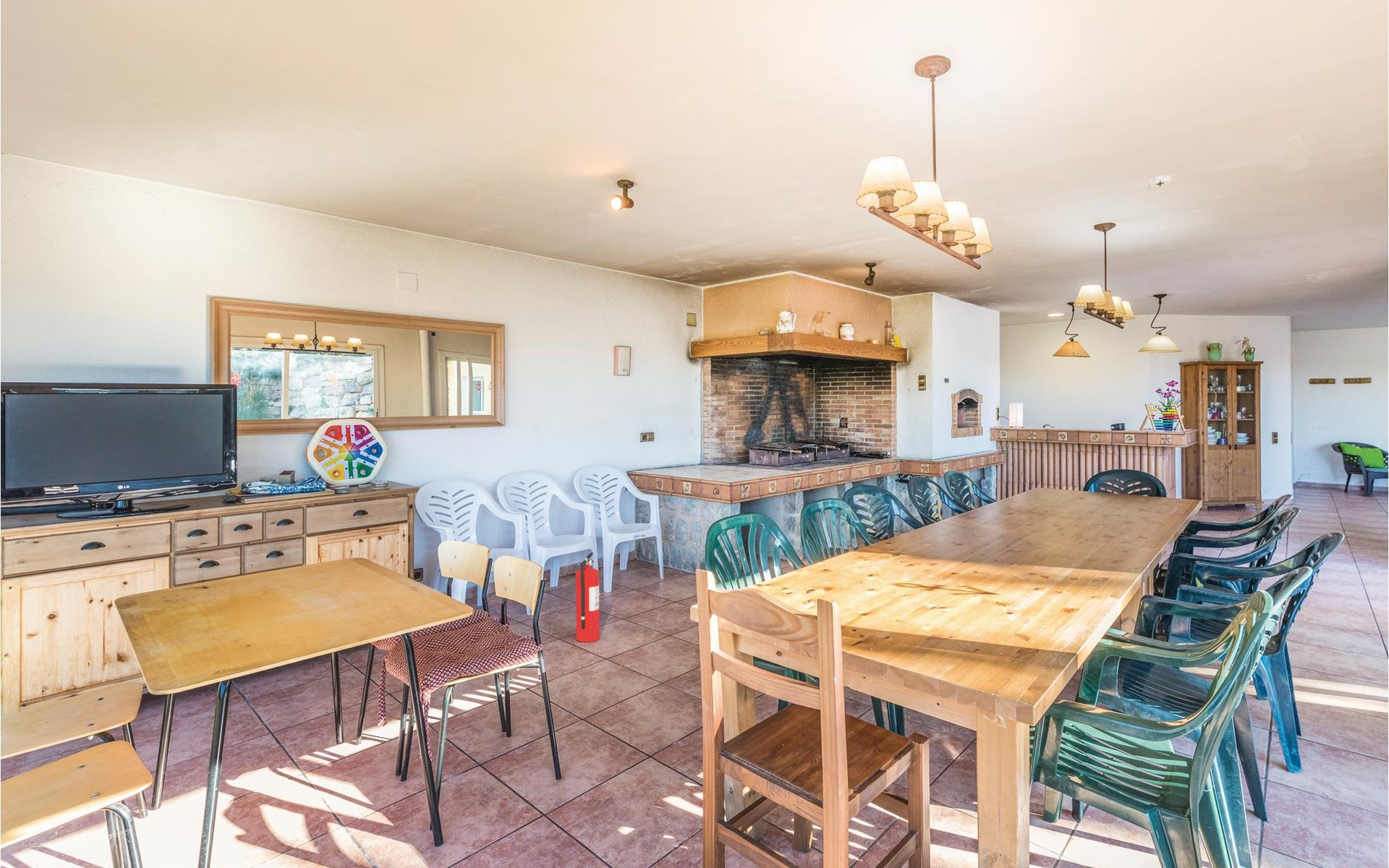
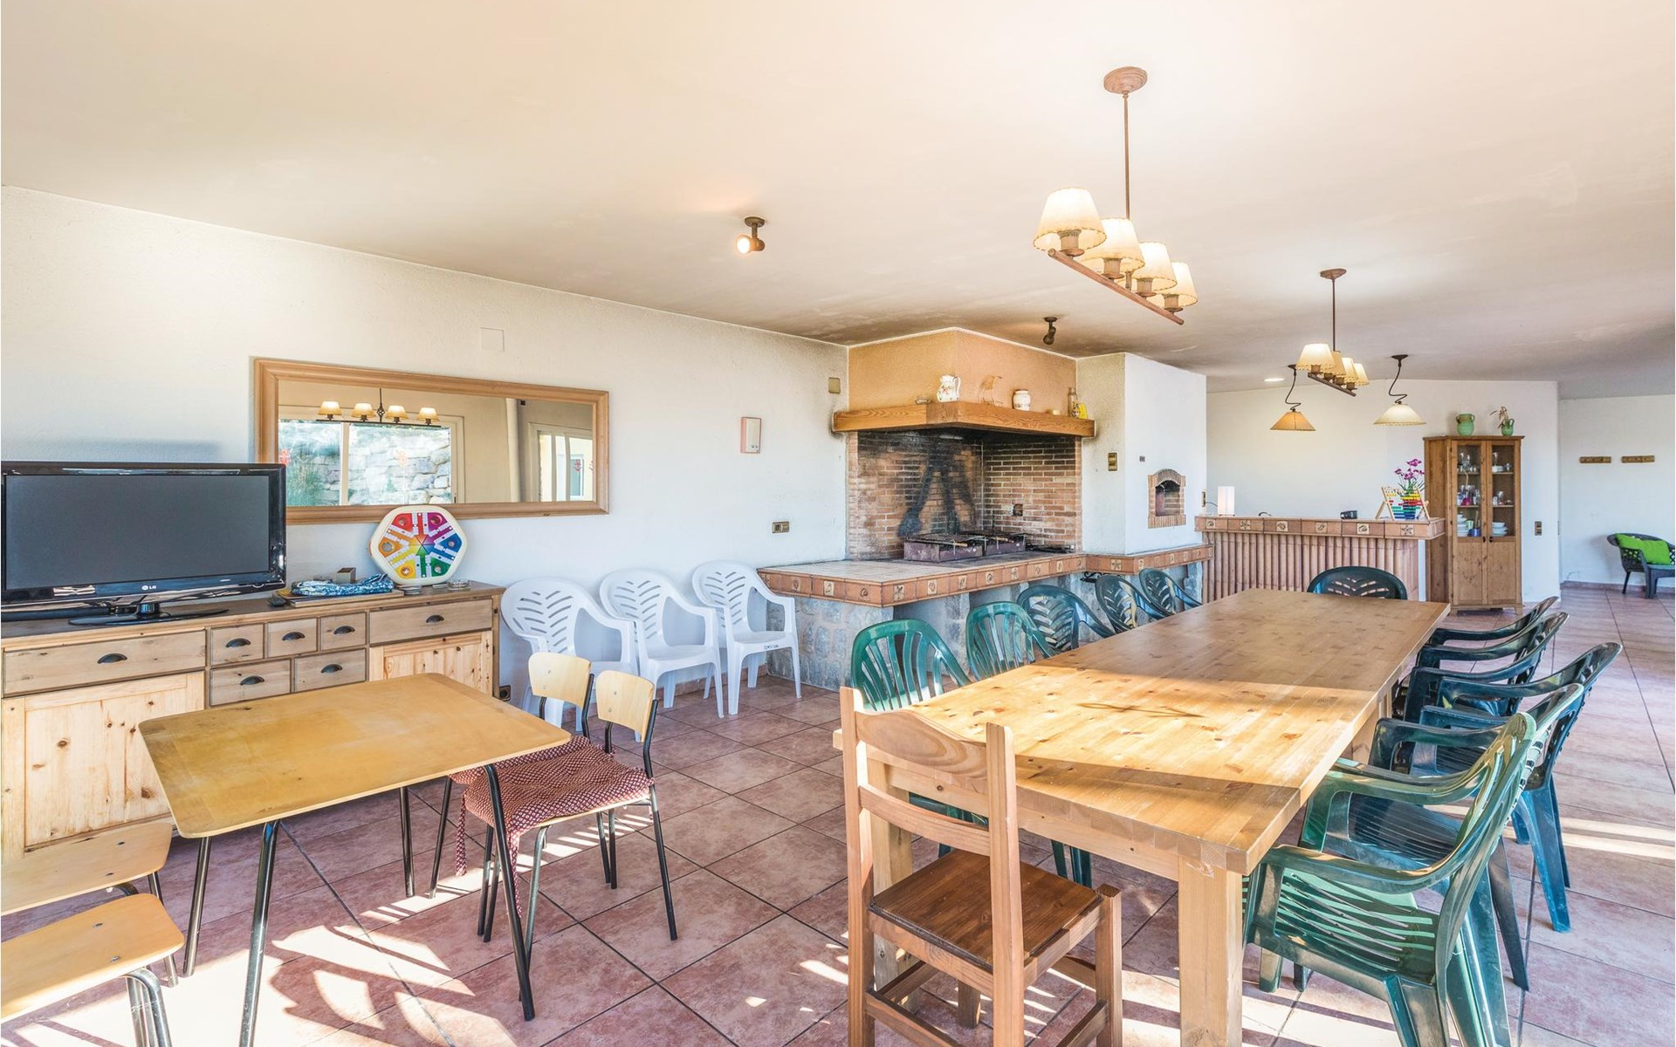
- smoke detector [1146,174,1173,190]
- fire extinguisher [575,552,600,643]
